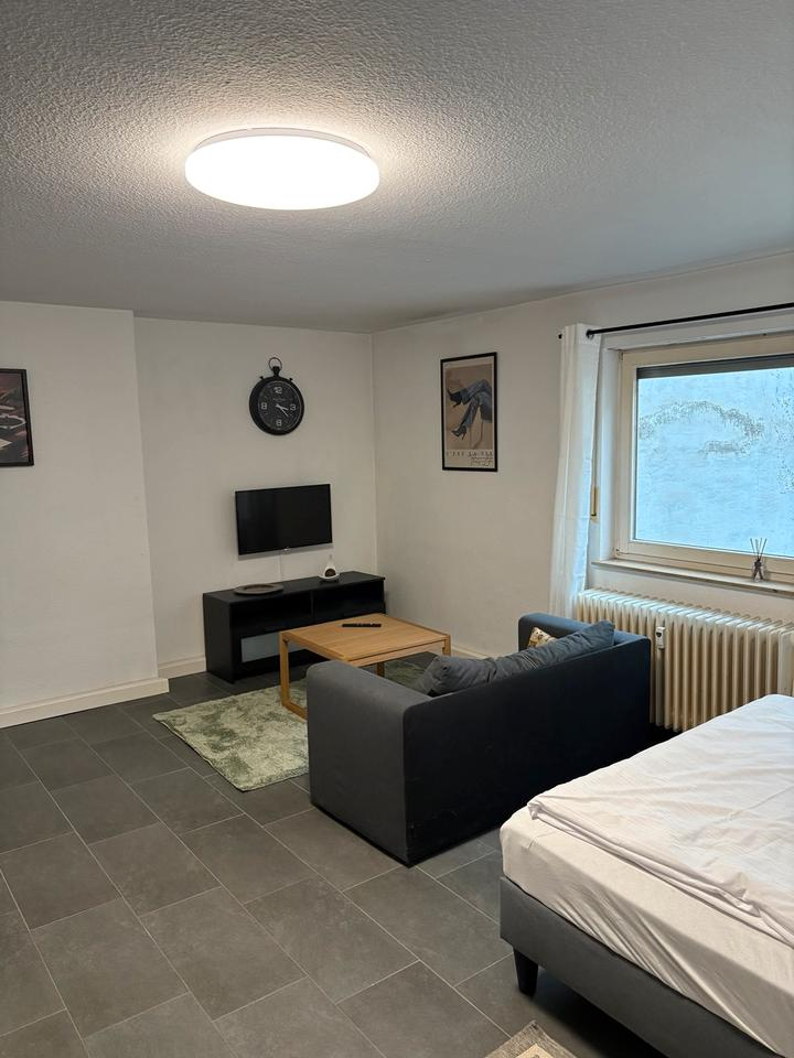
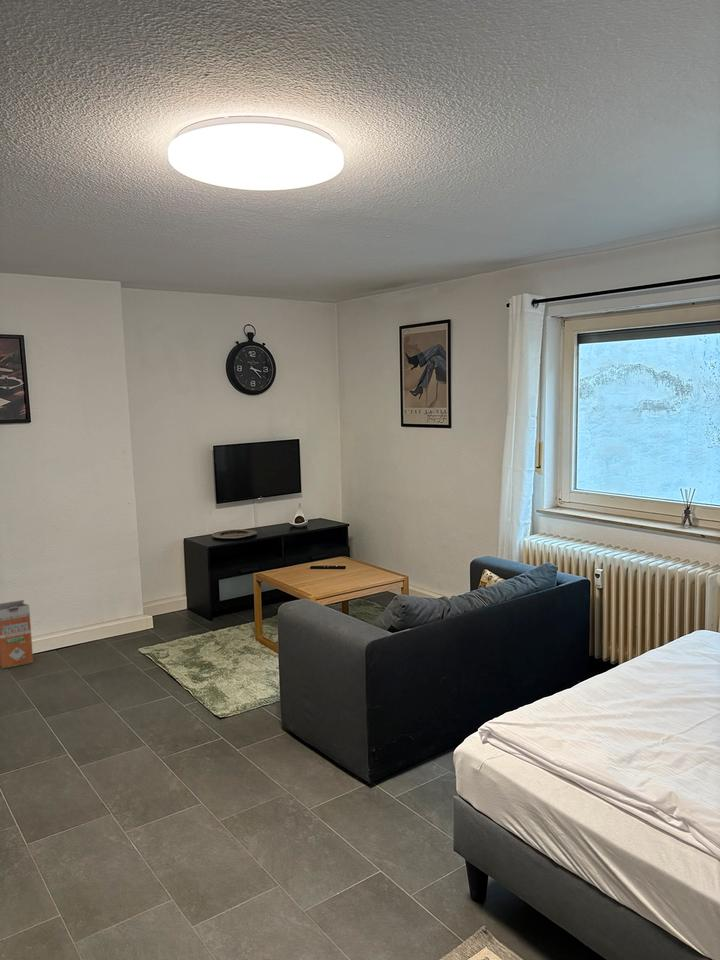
+ waste bin [0,599,34,670]
